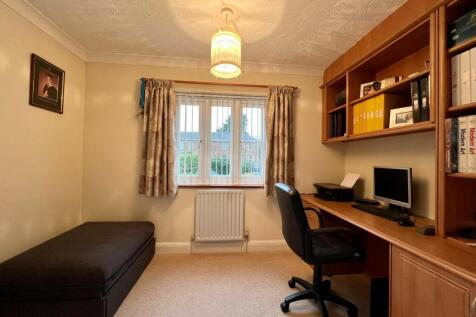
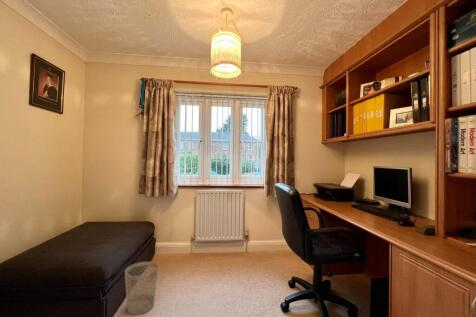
+ wastebasket [124,261,159,315]
